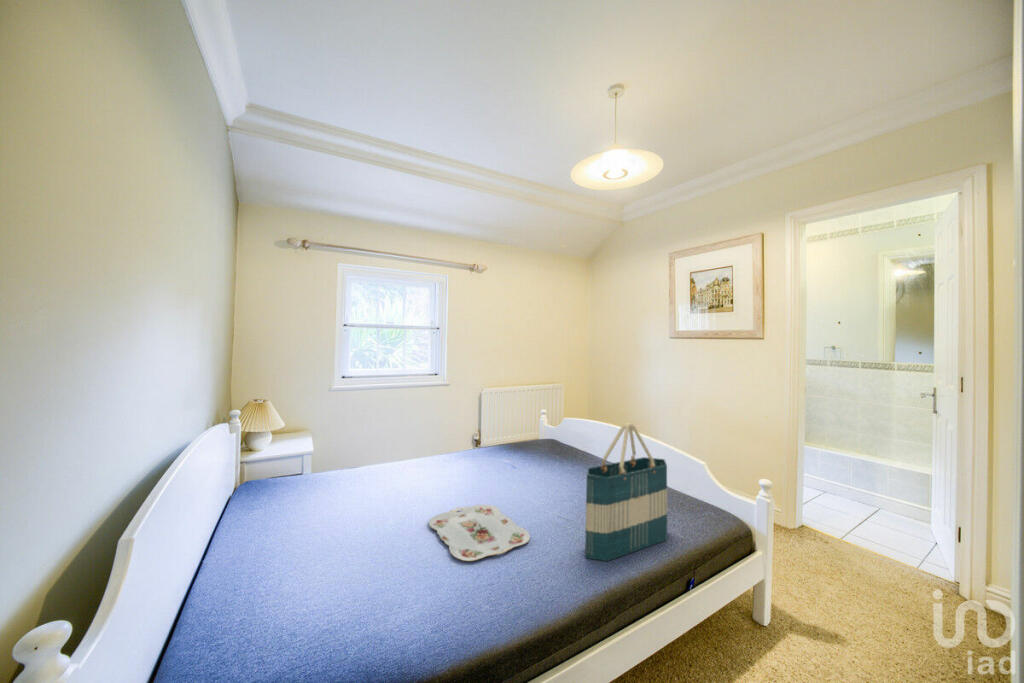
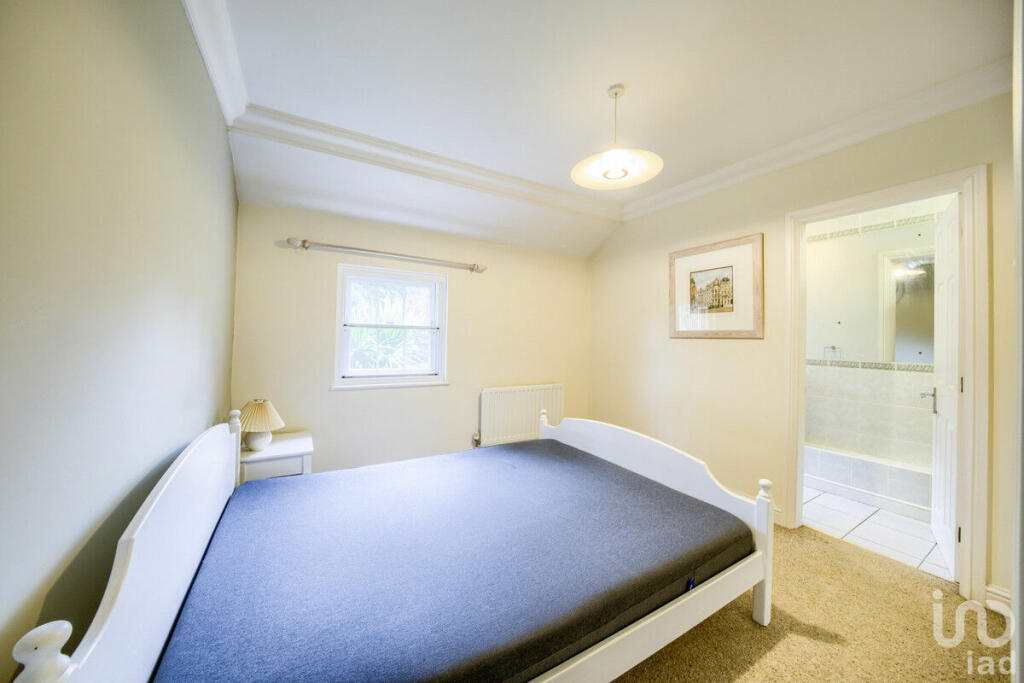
- serving tray [428,504,531,562]
- tote bag [584,422,668,562]
